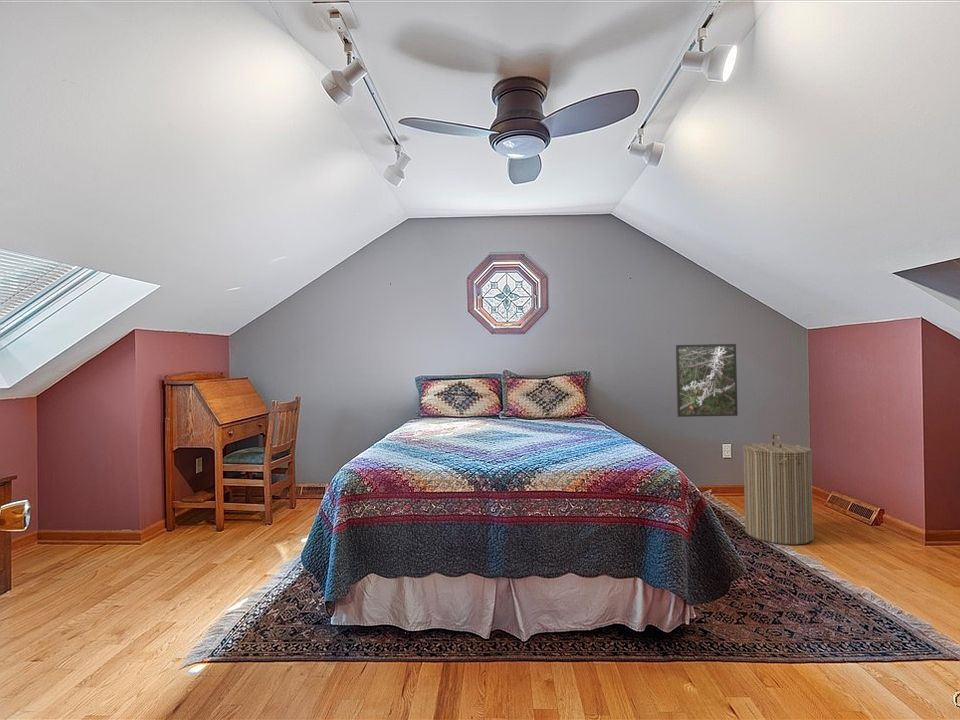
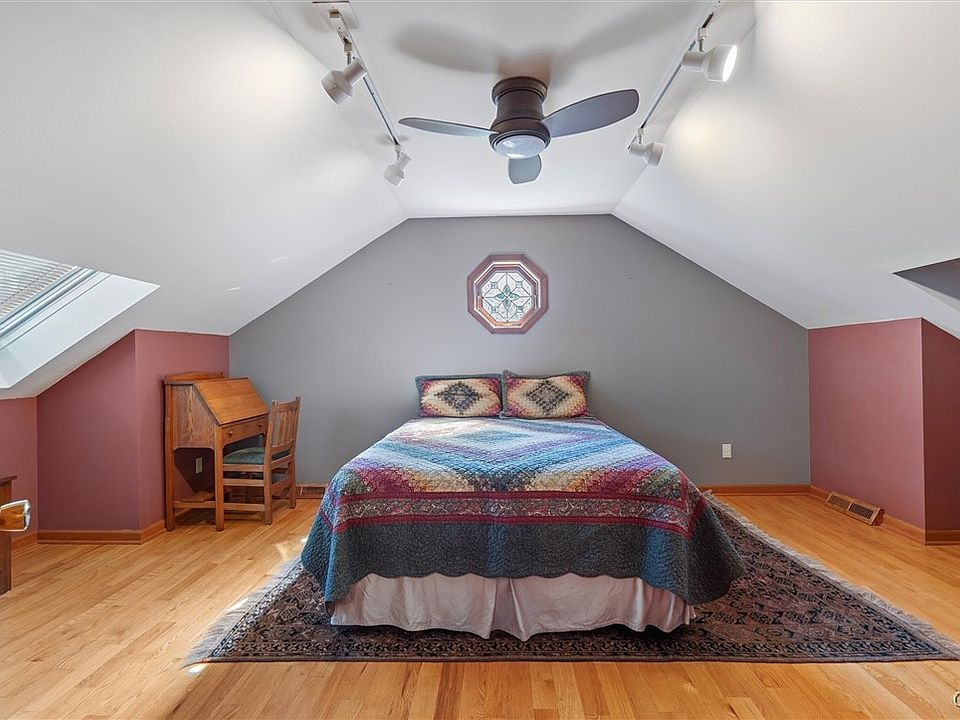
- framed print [675,343,739,418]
- laundry hamper [742,432,814,546]
